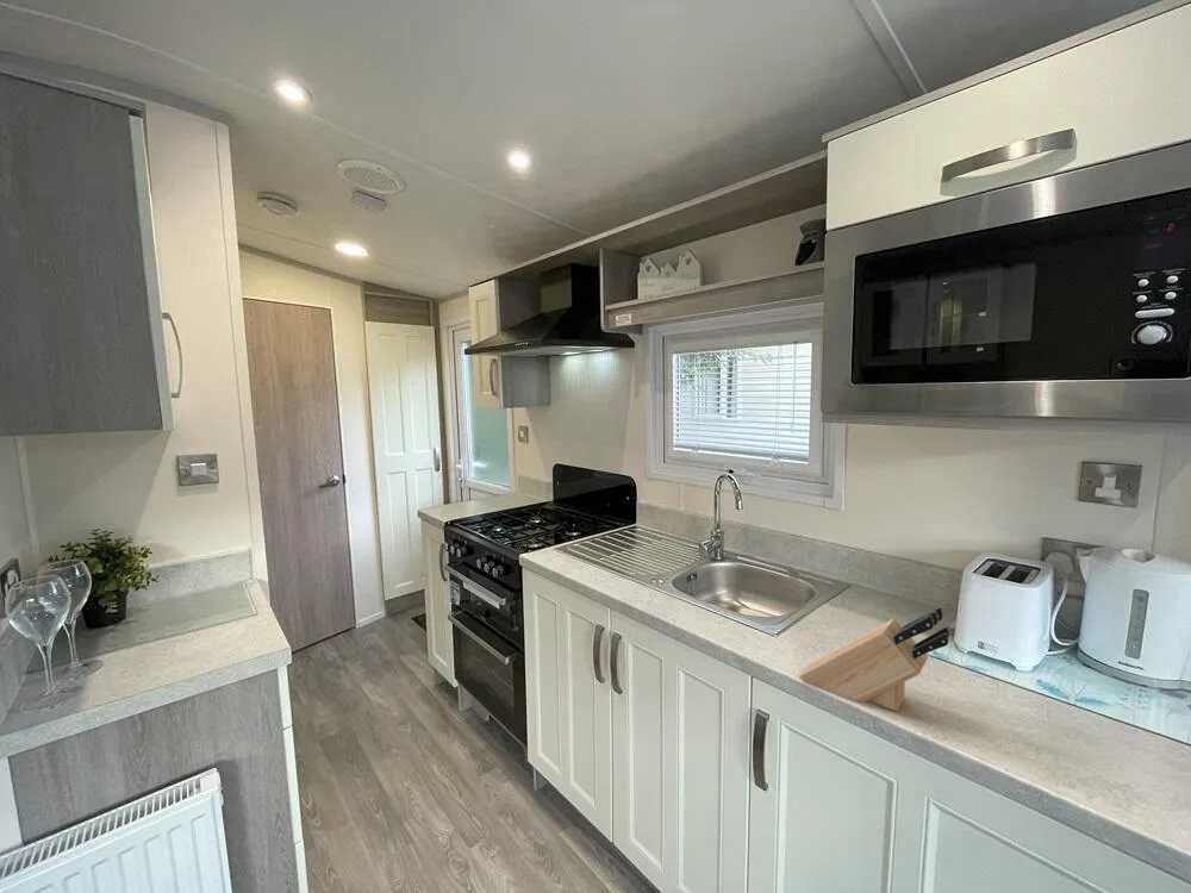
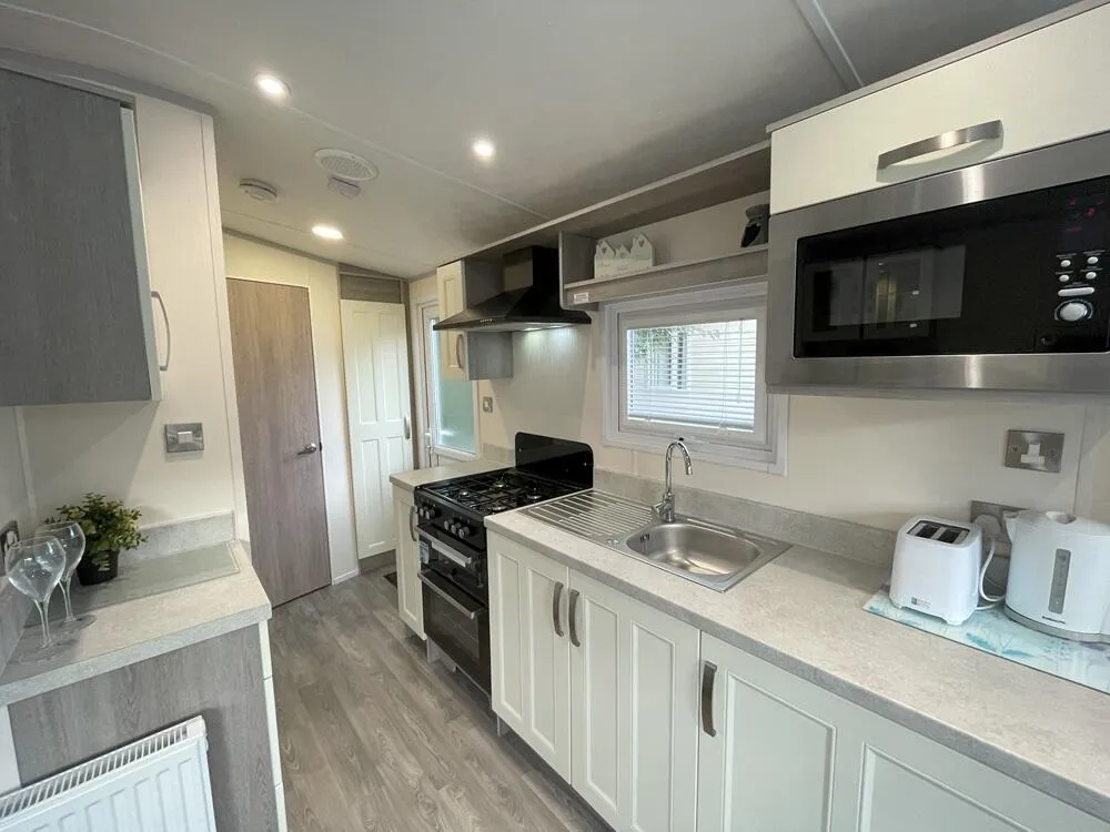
- knife block [798,606,950,712]
